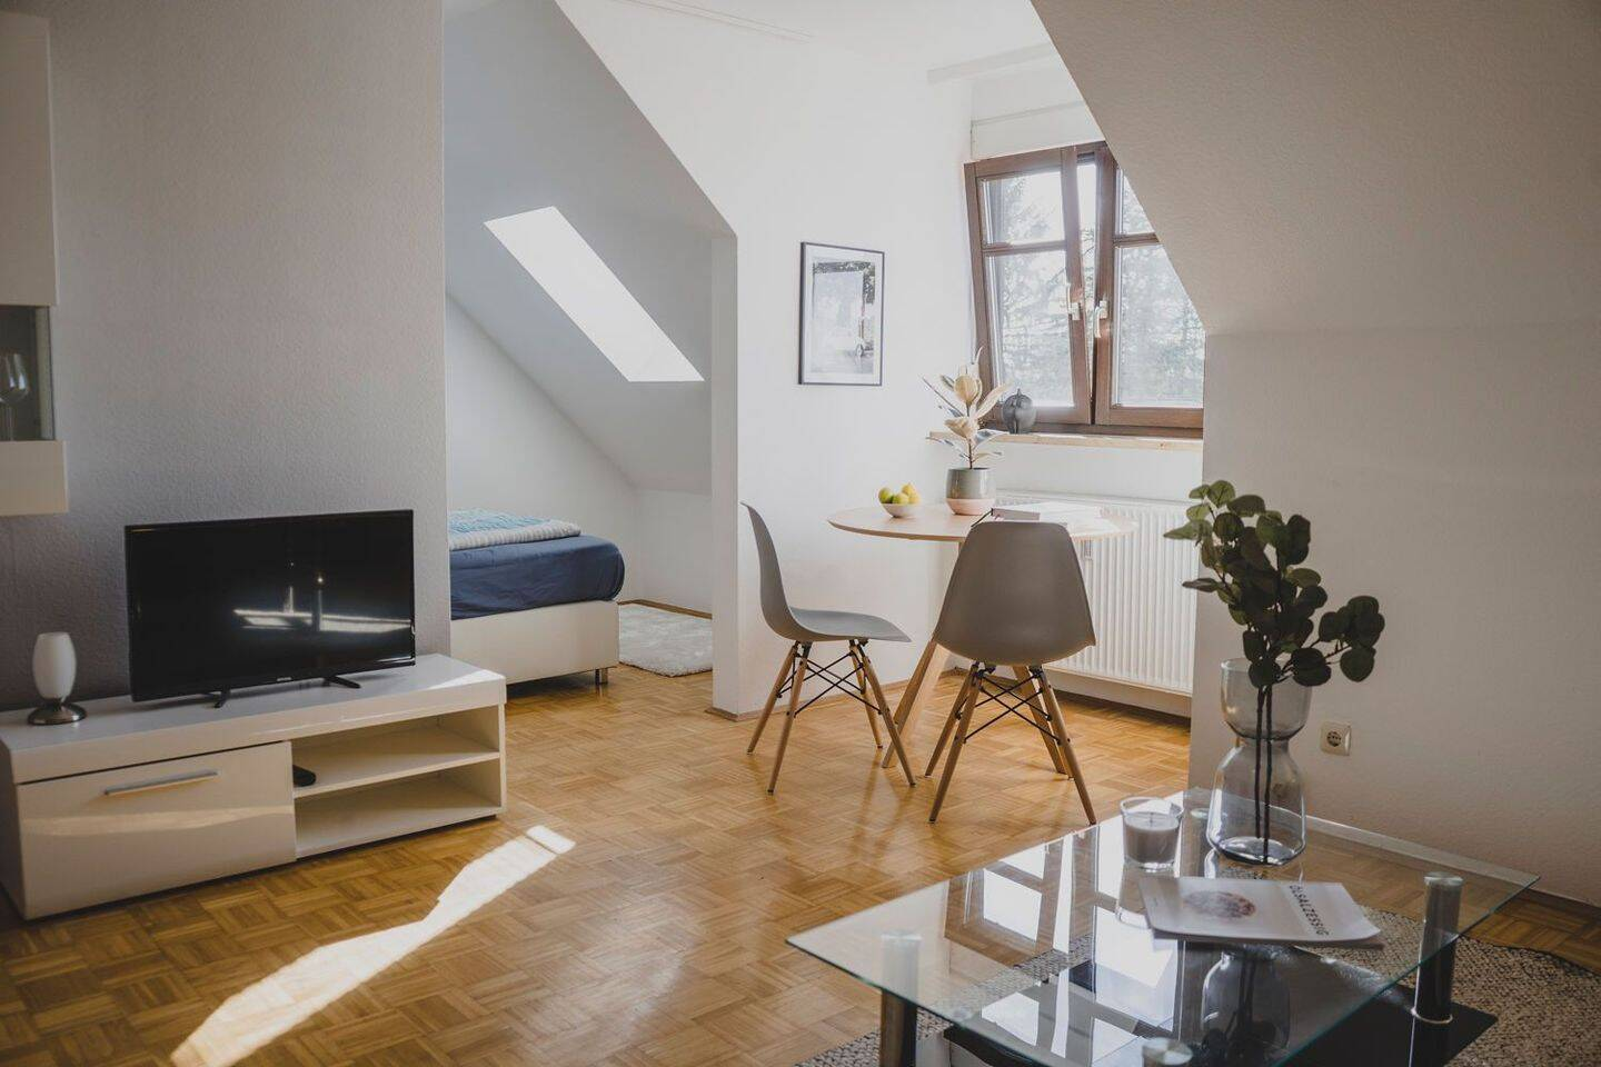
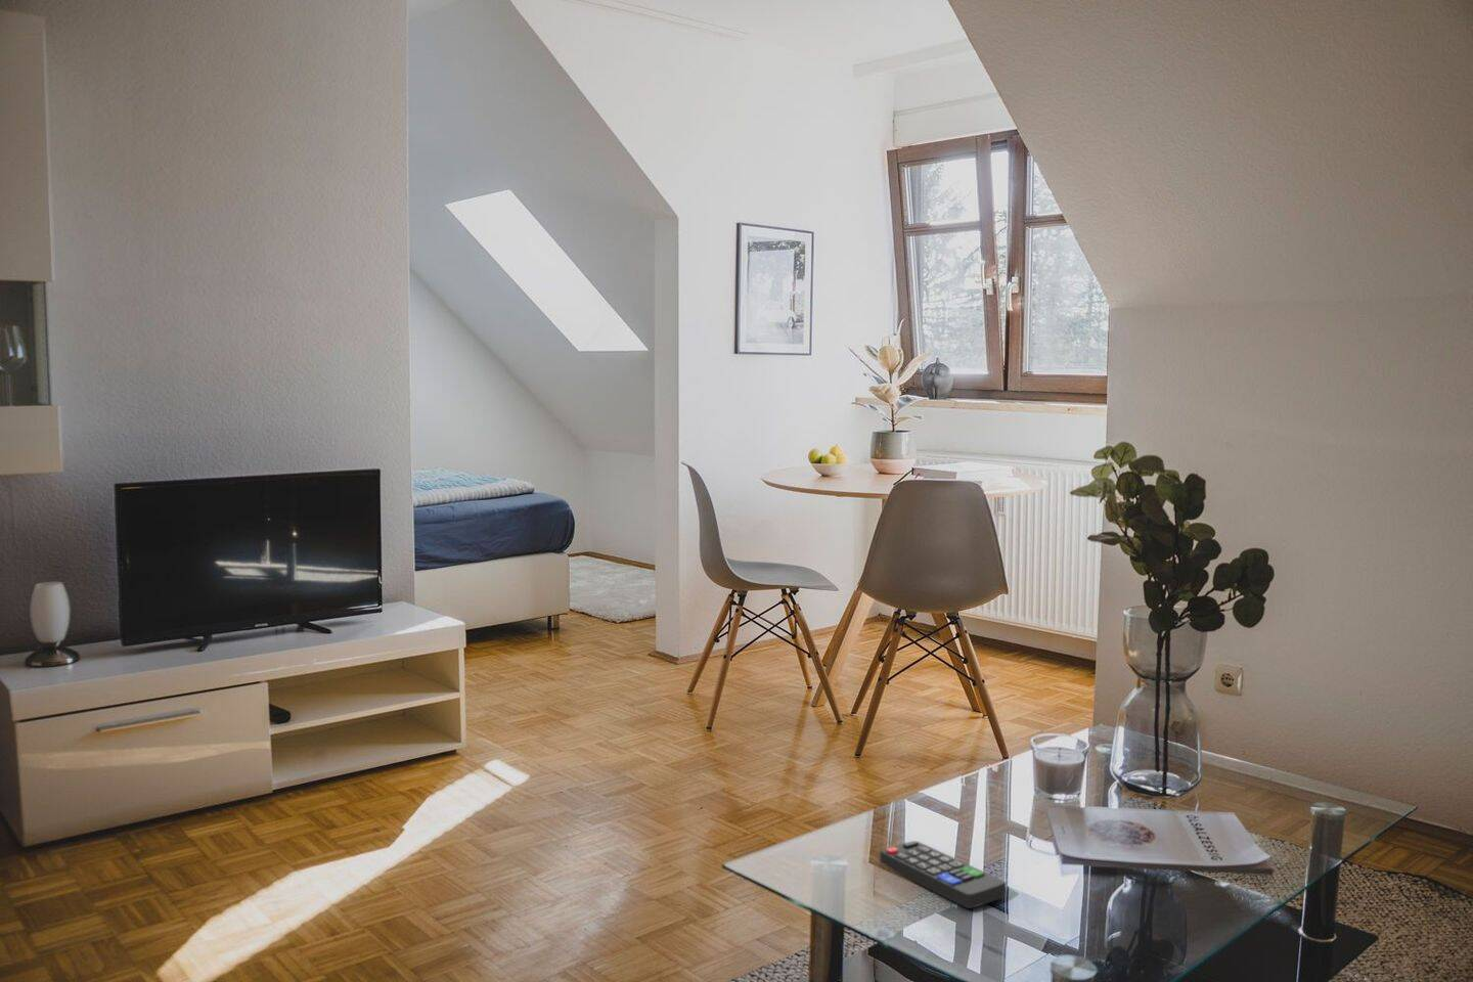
+ remote control [879,840,1006,910]
